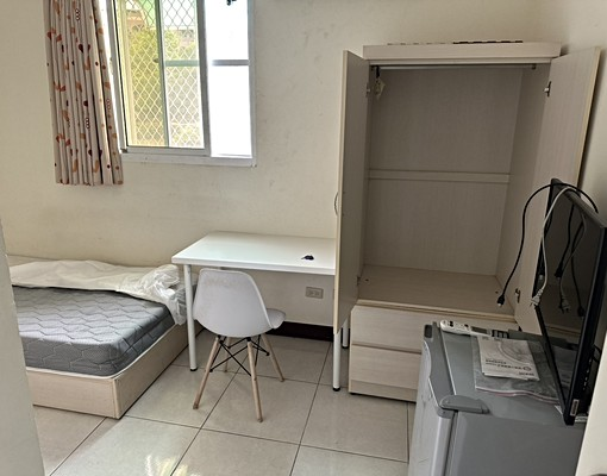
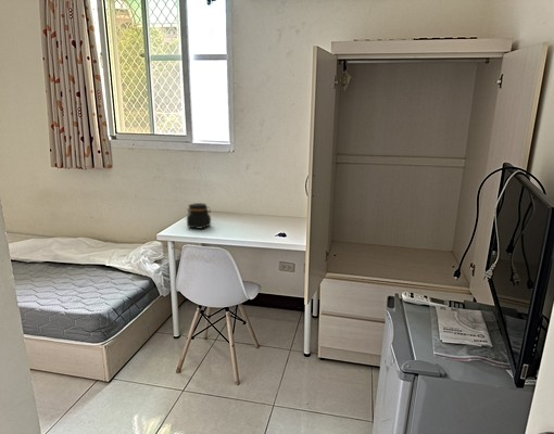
+ jar [186,202,212,230]
